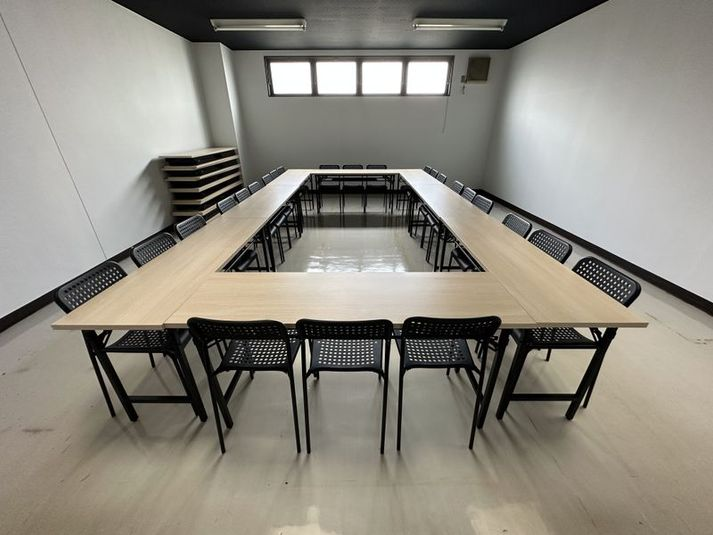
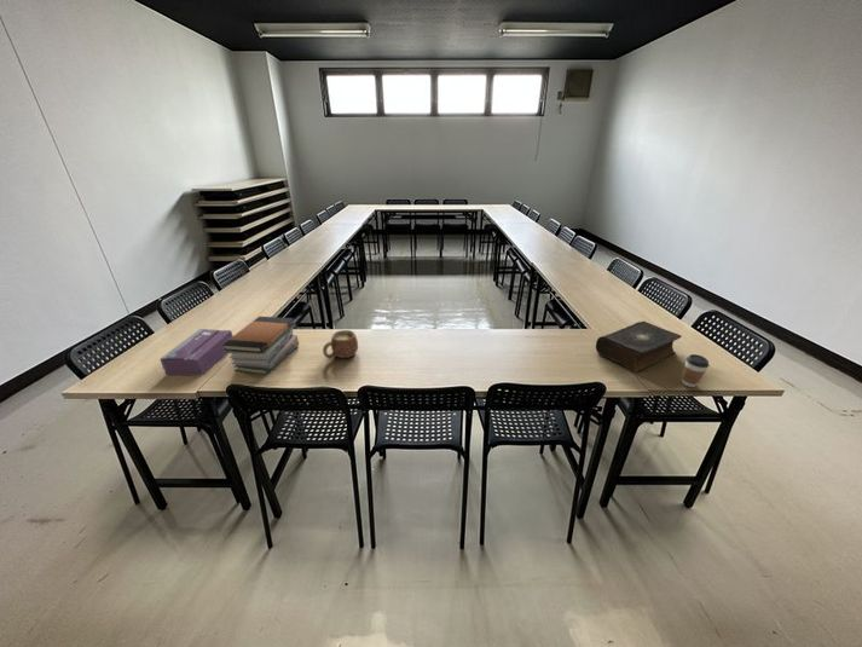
+ mug [322,329,359,360]
+ coffee cup [681,353,710,388]
+ tissue box [158,328,233,377]
+ book [595,320,683,374]
+ book stack [222,316,300,376]
